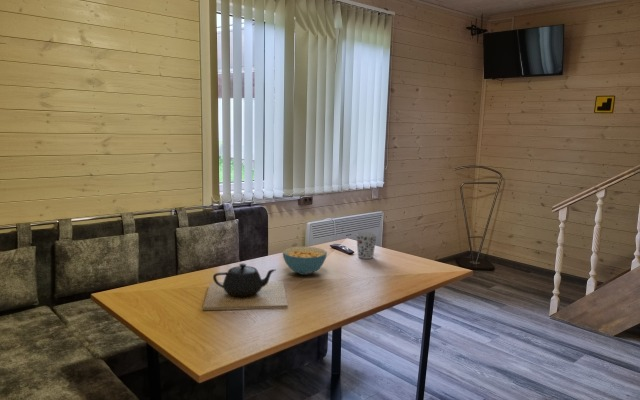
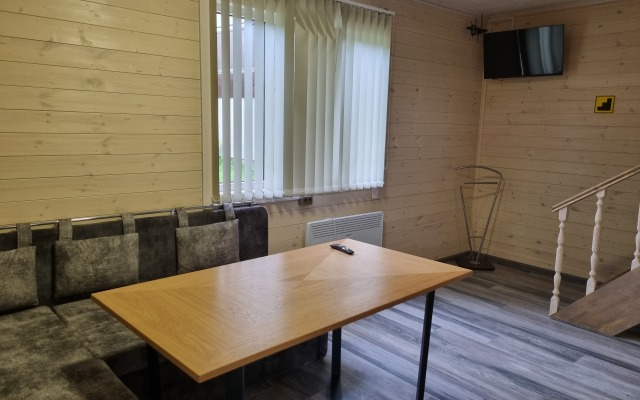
- cup [355,231,378,260]
- teapot [202,262,289,311]
- cereal bowl [282,246,328,276]
